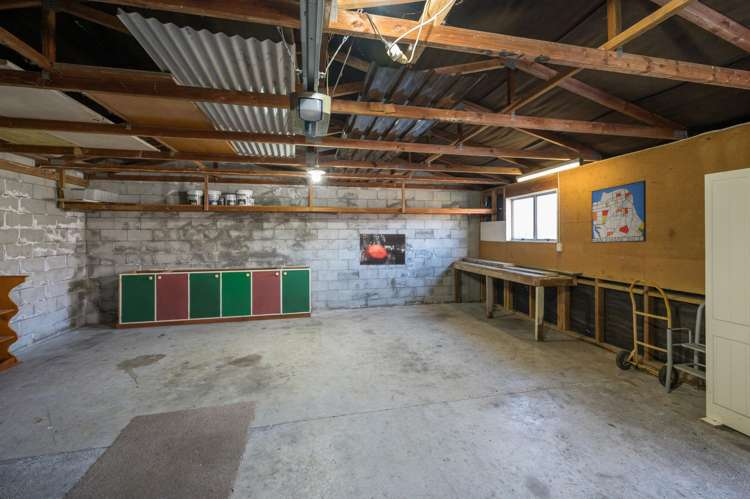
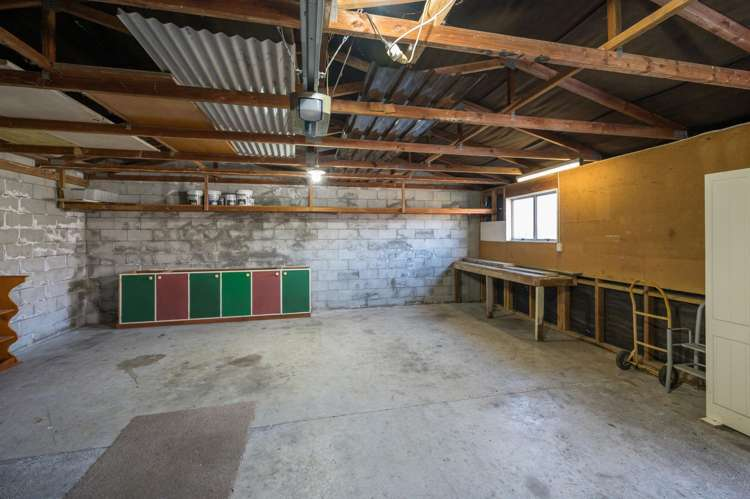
- wall art [591,179,647,244]
- wall art [359,233,406,266]
